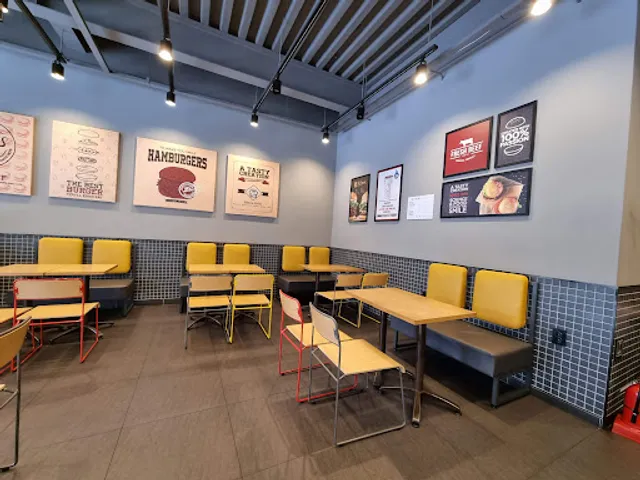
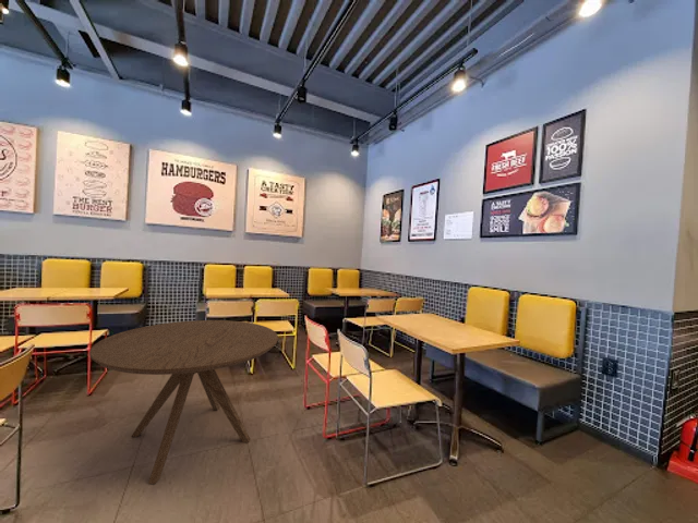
+ dining table [88,319,279,485]
